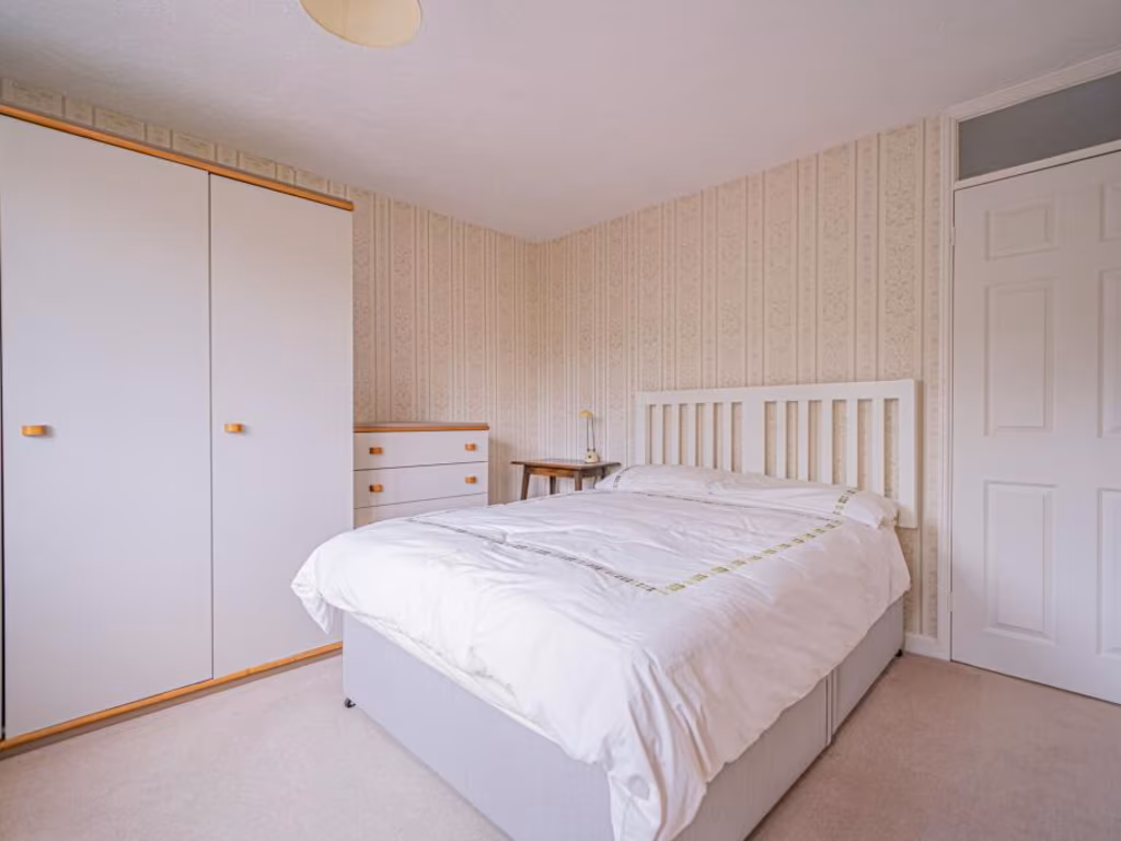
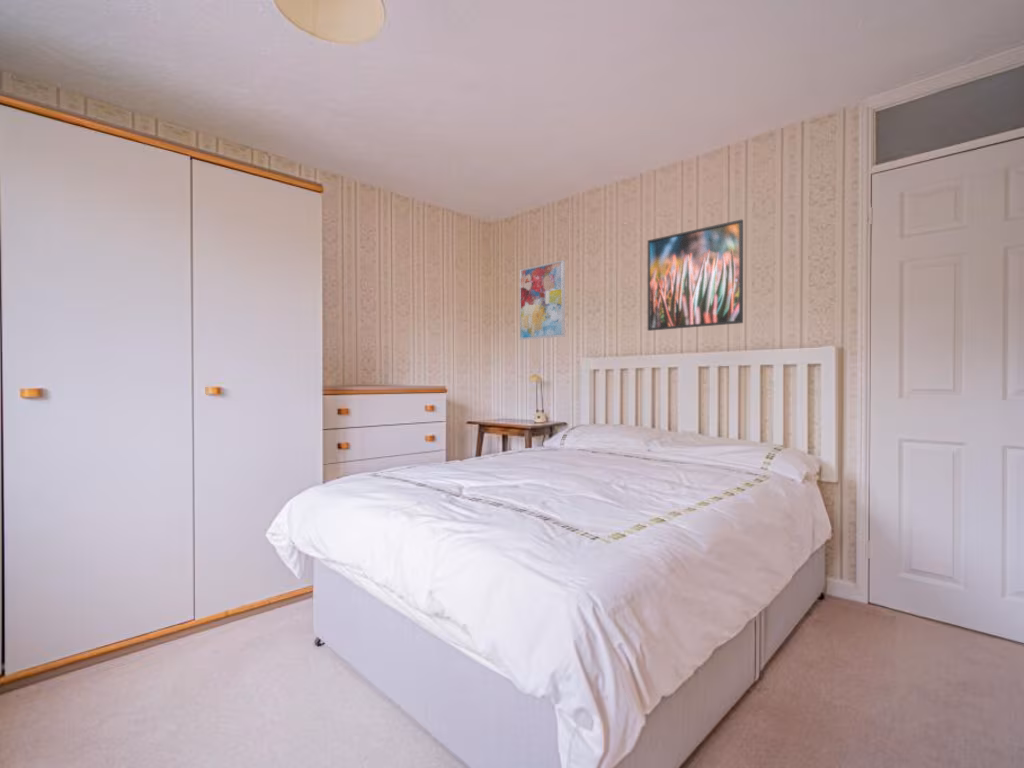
+ wall art [519,259,566,341]
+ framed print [647,218,744,332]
